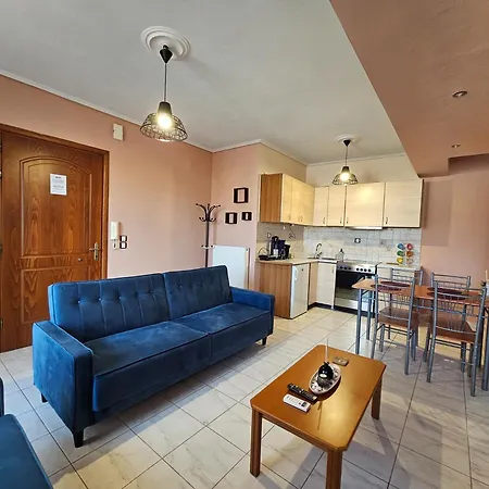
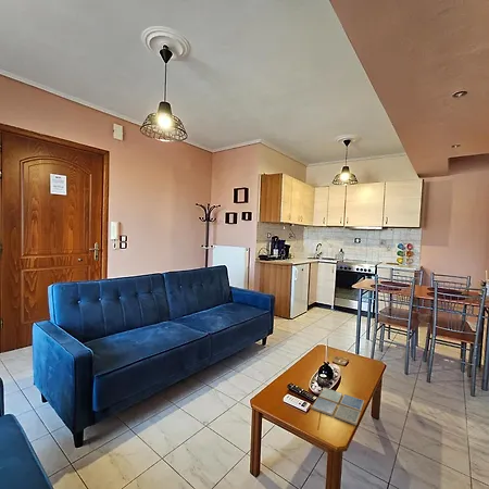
+ drink coaster [311,387,365,426]
